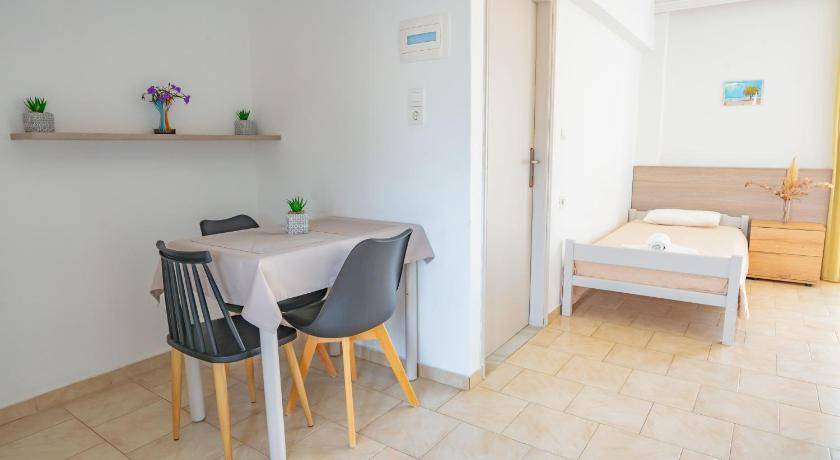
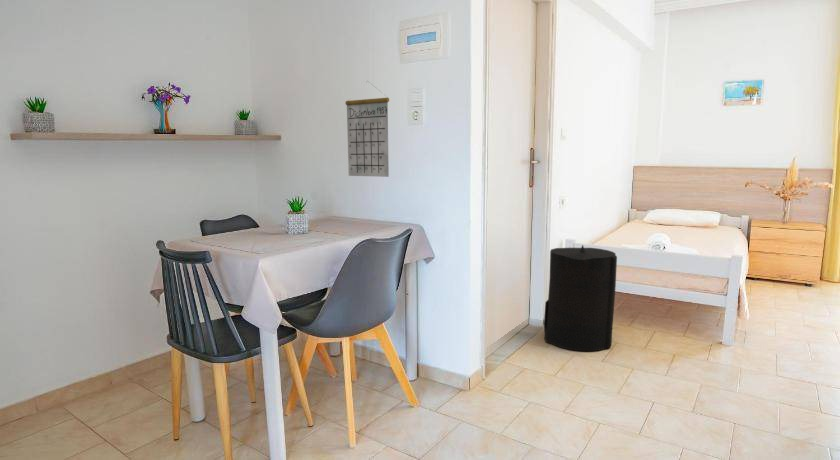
+ calendar [344,80,390,178]
+ trash can [543,244,618,352]
